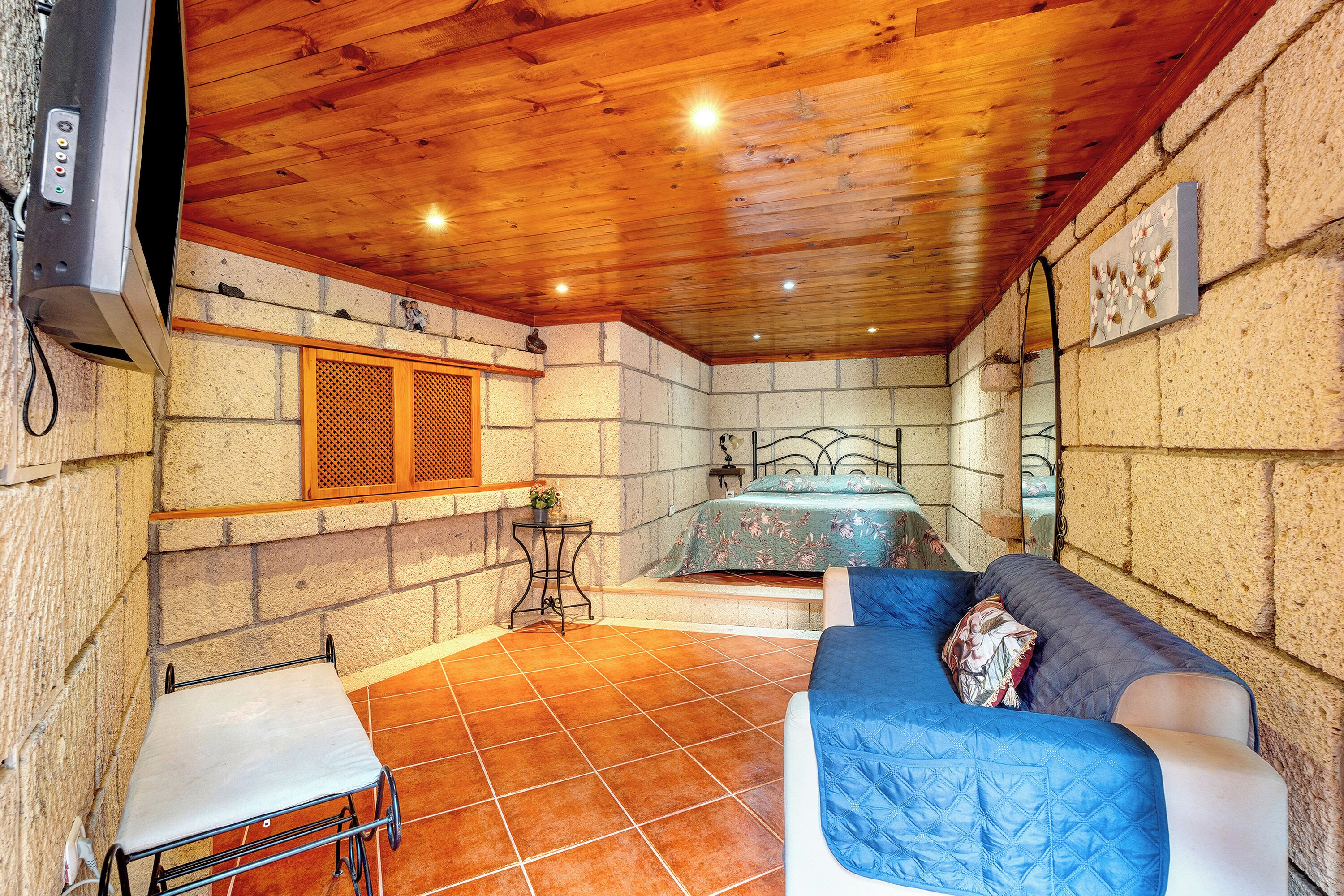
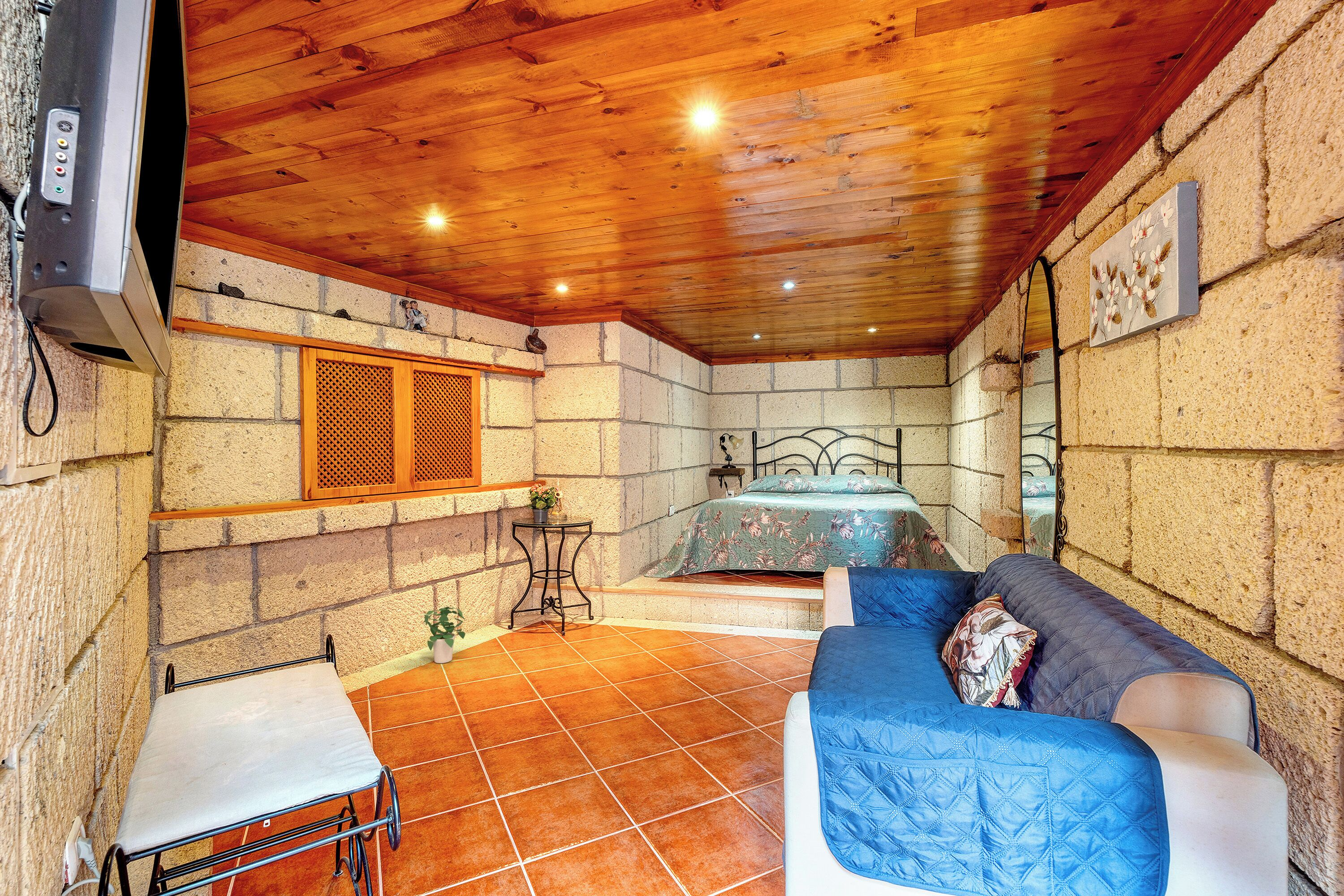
+ potted plant [422,606,465,663]
